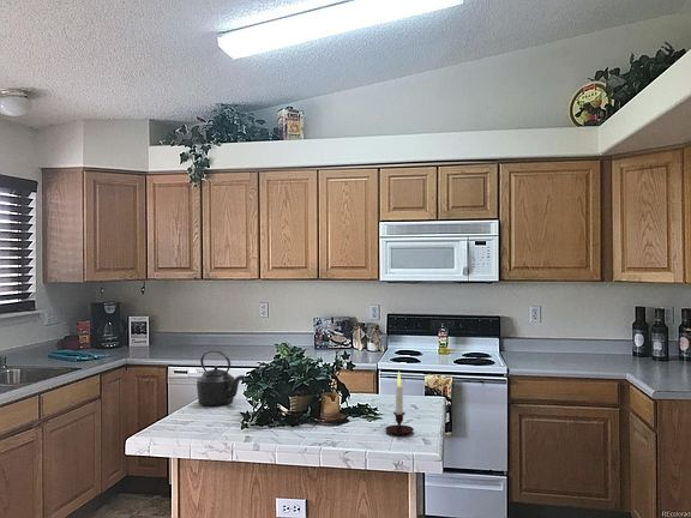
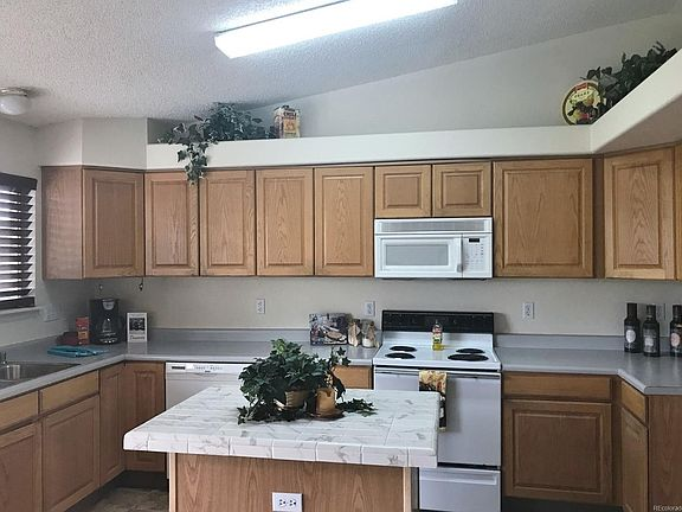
- candle [384,371,415,436]
- kettle [196,350,246,406]
